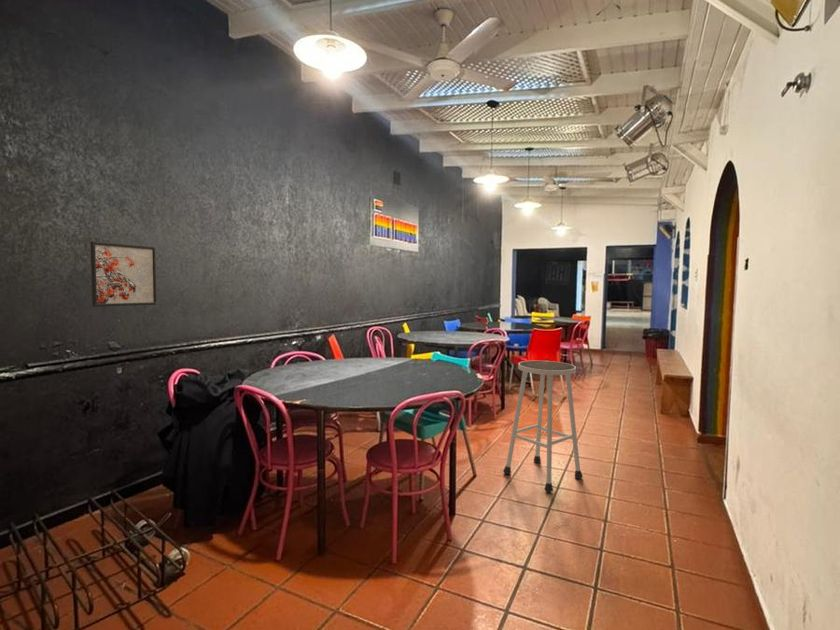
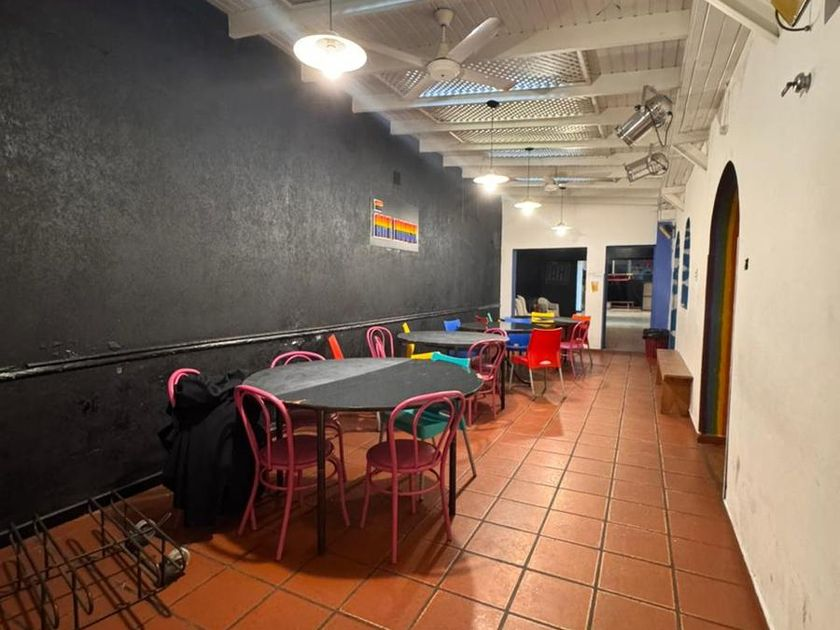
- stool [502,360,584,493]
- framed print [89,241,158,308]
